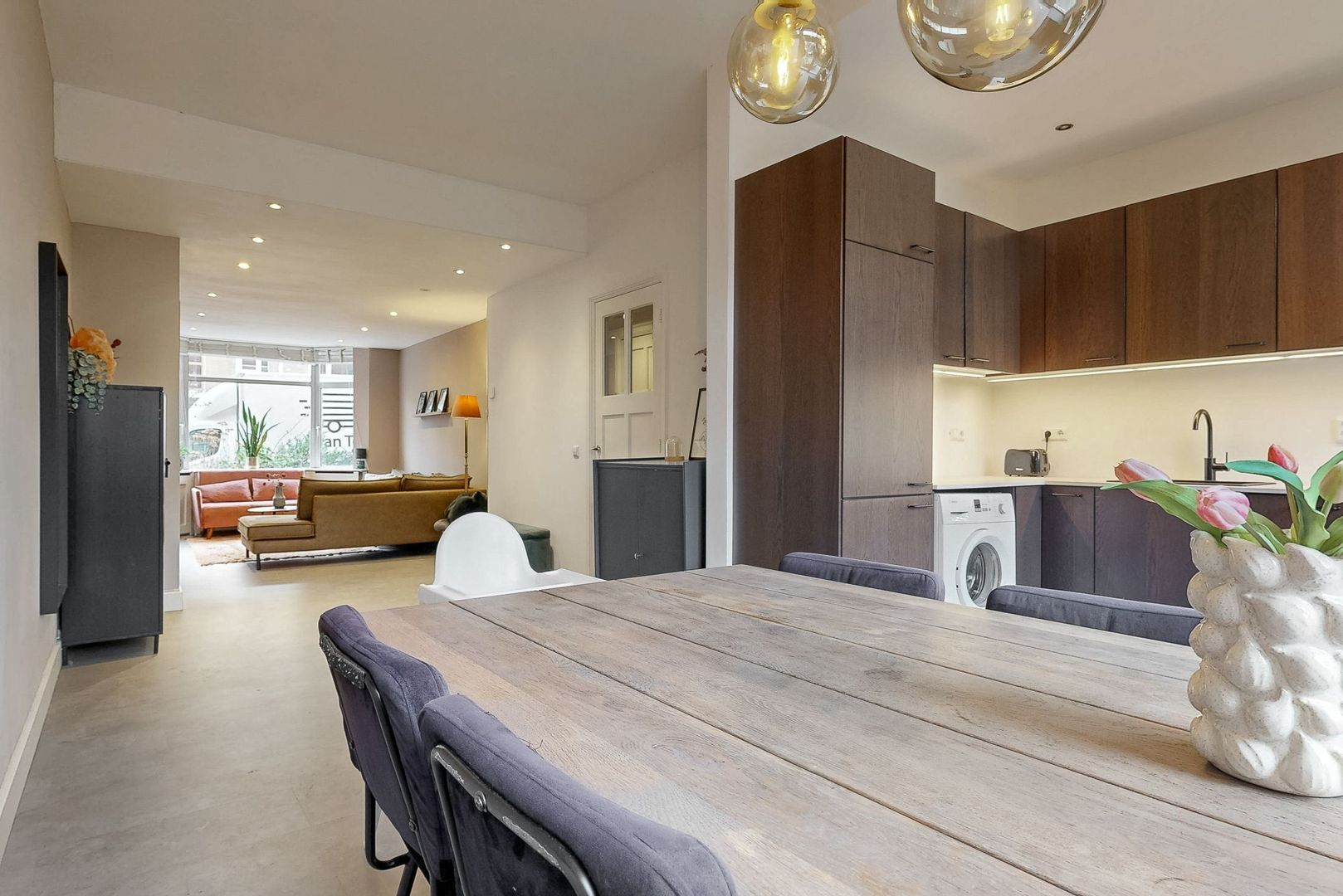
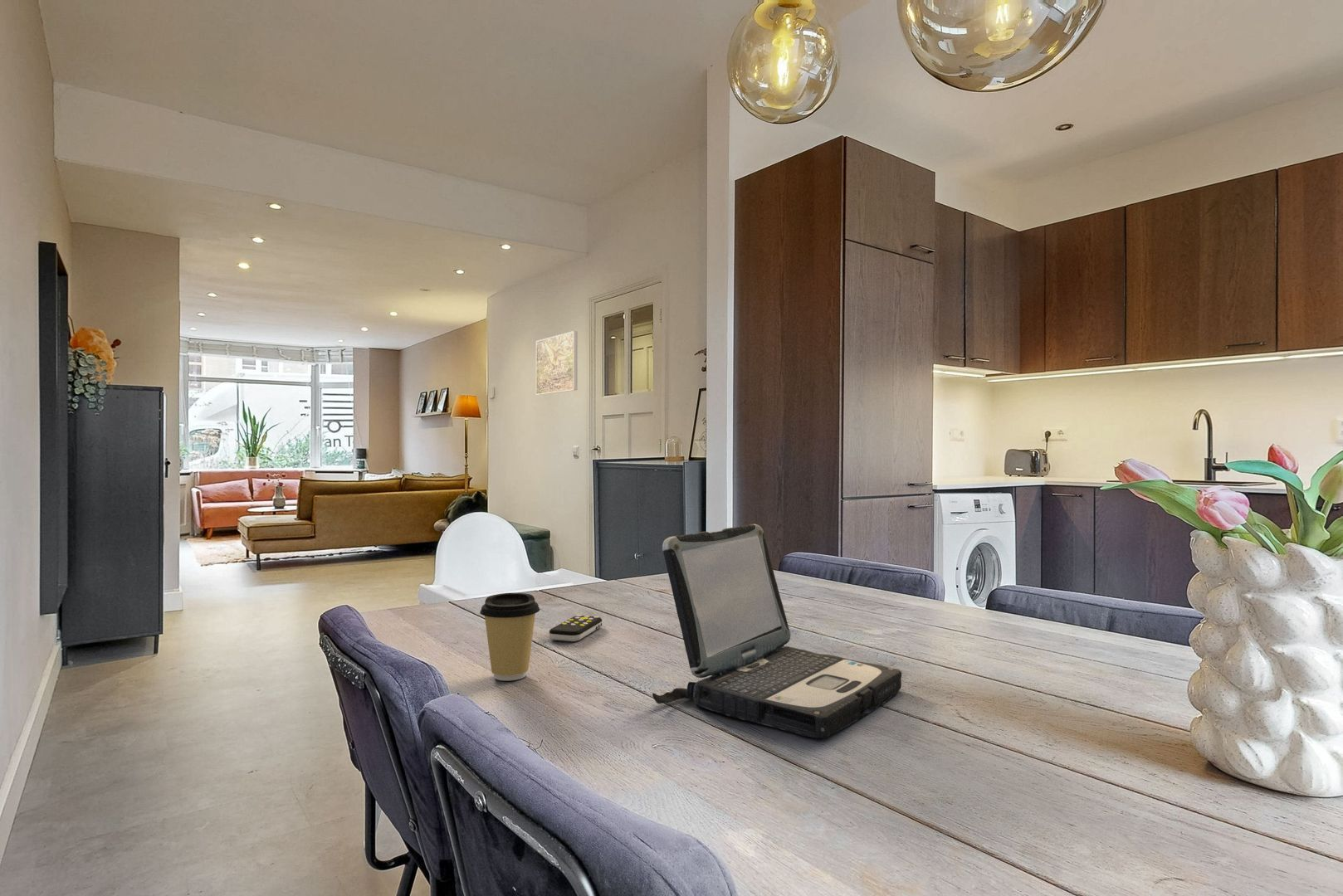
+ coffee cup [479,592,540,681]
+ remote control [549,614,603,642]
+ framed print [535,330,578,396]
+ laptop [652,523,902,739]
